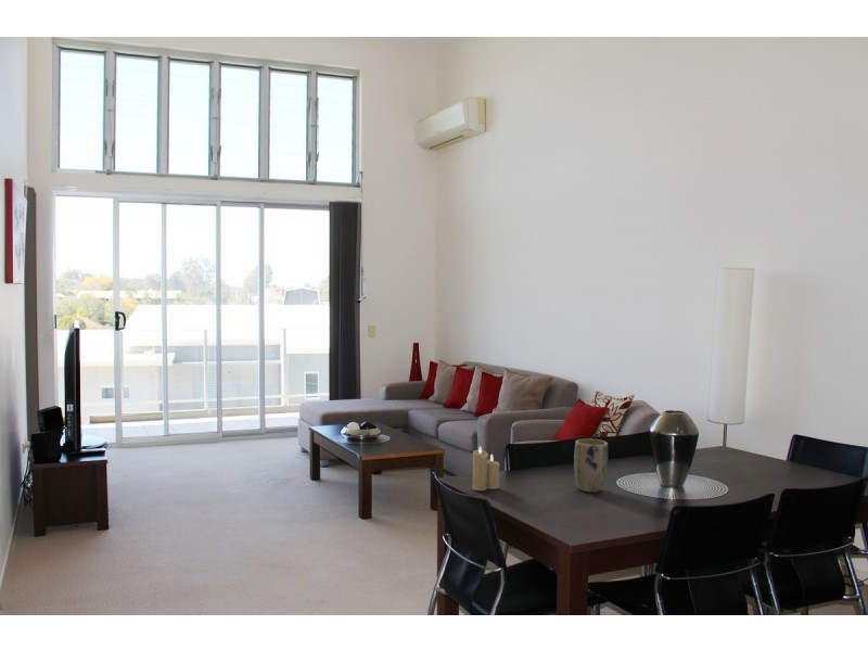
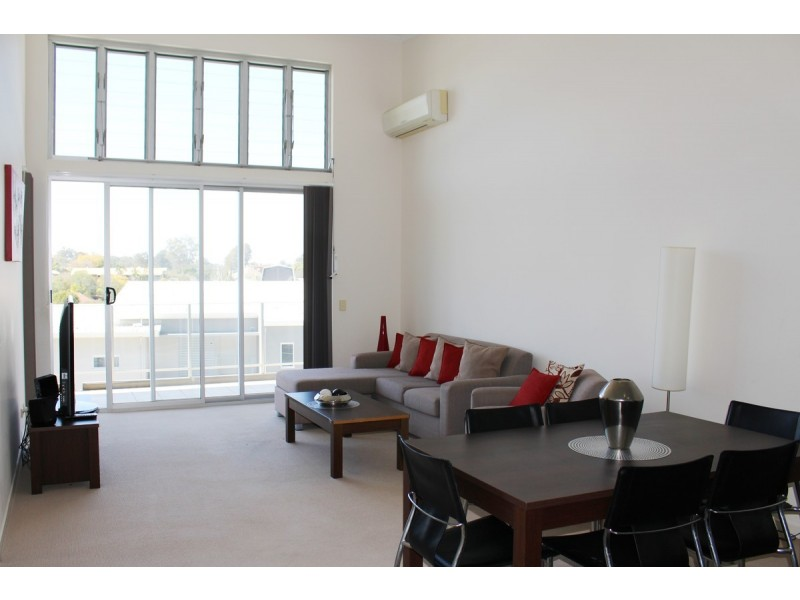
- plant pot [573,438,609,494]
- candle [472,445,500,492]
